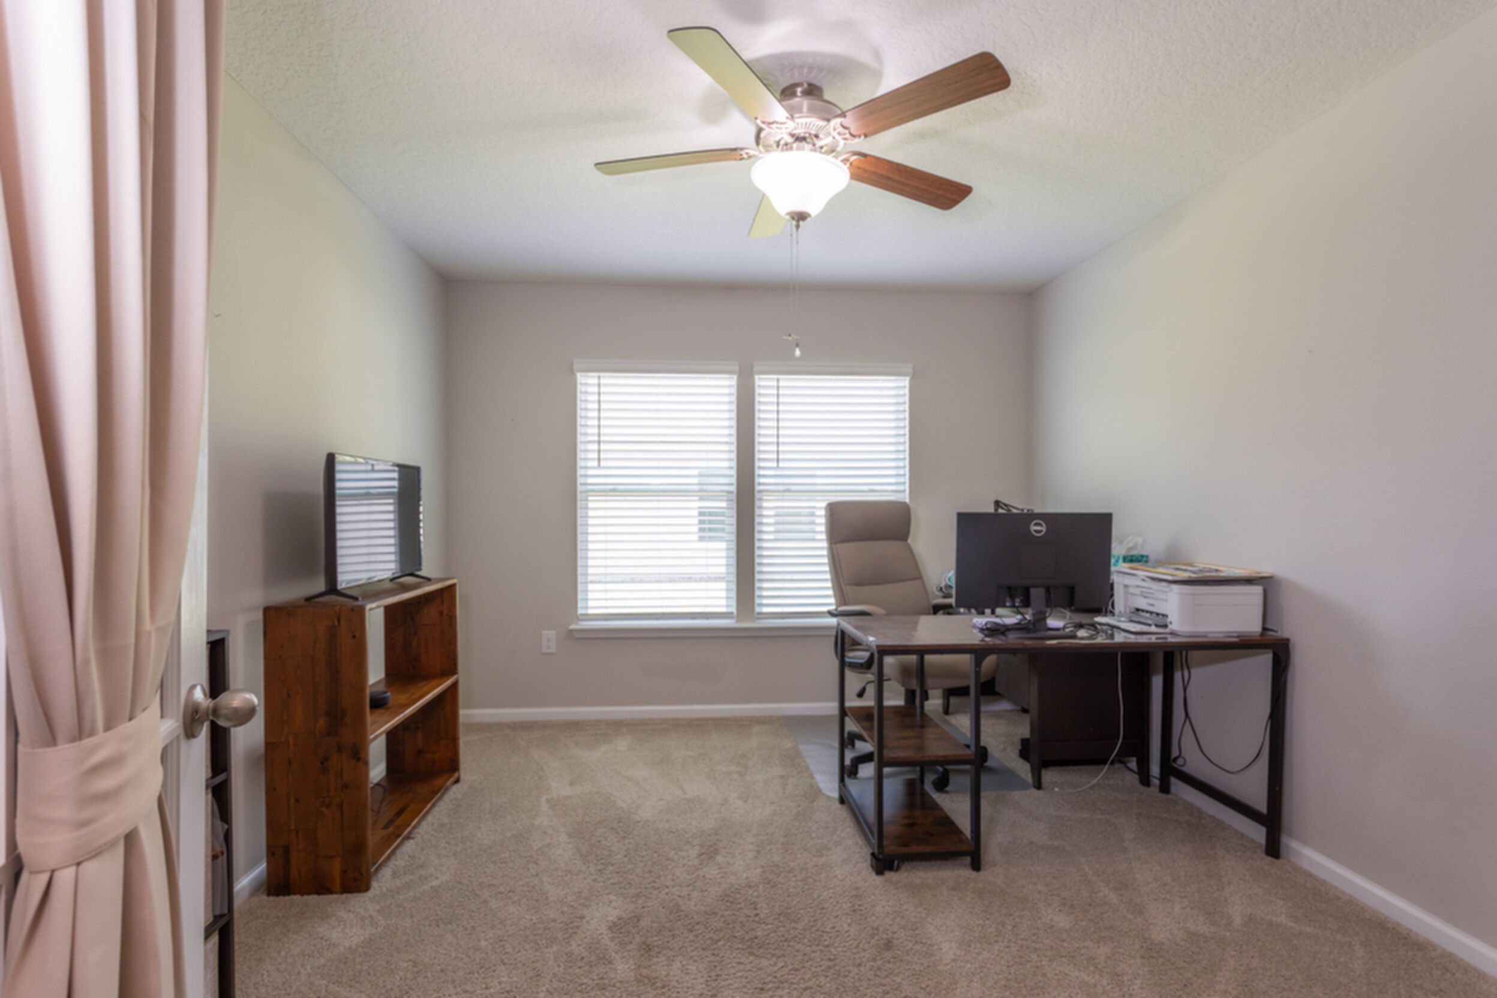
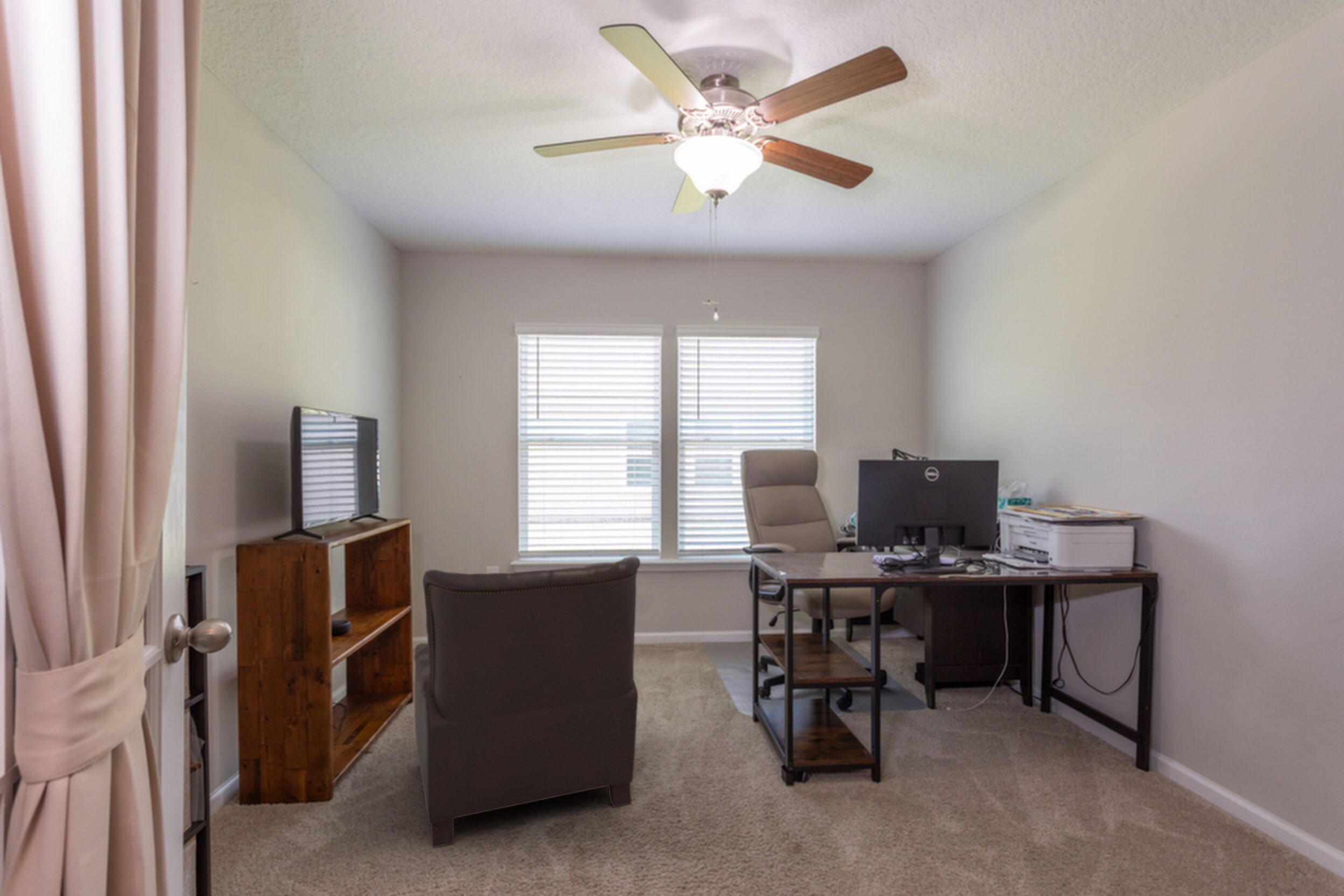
+ chair [414,555,641,849]
